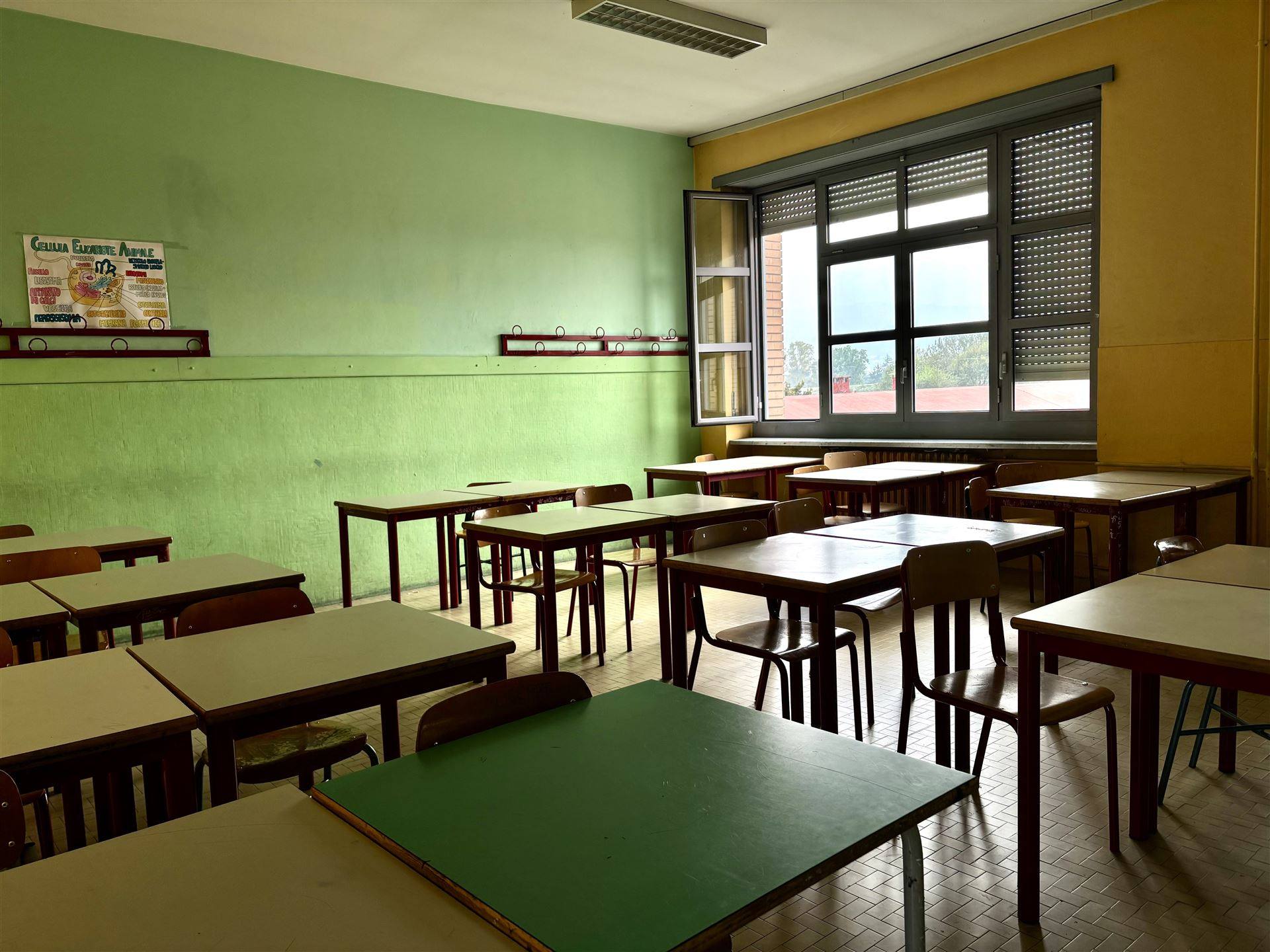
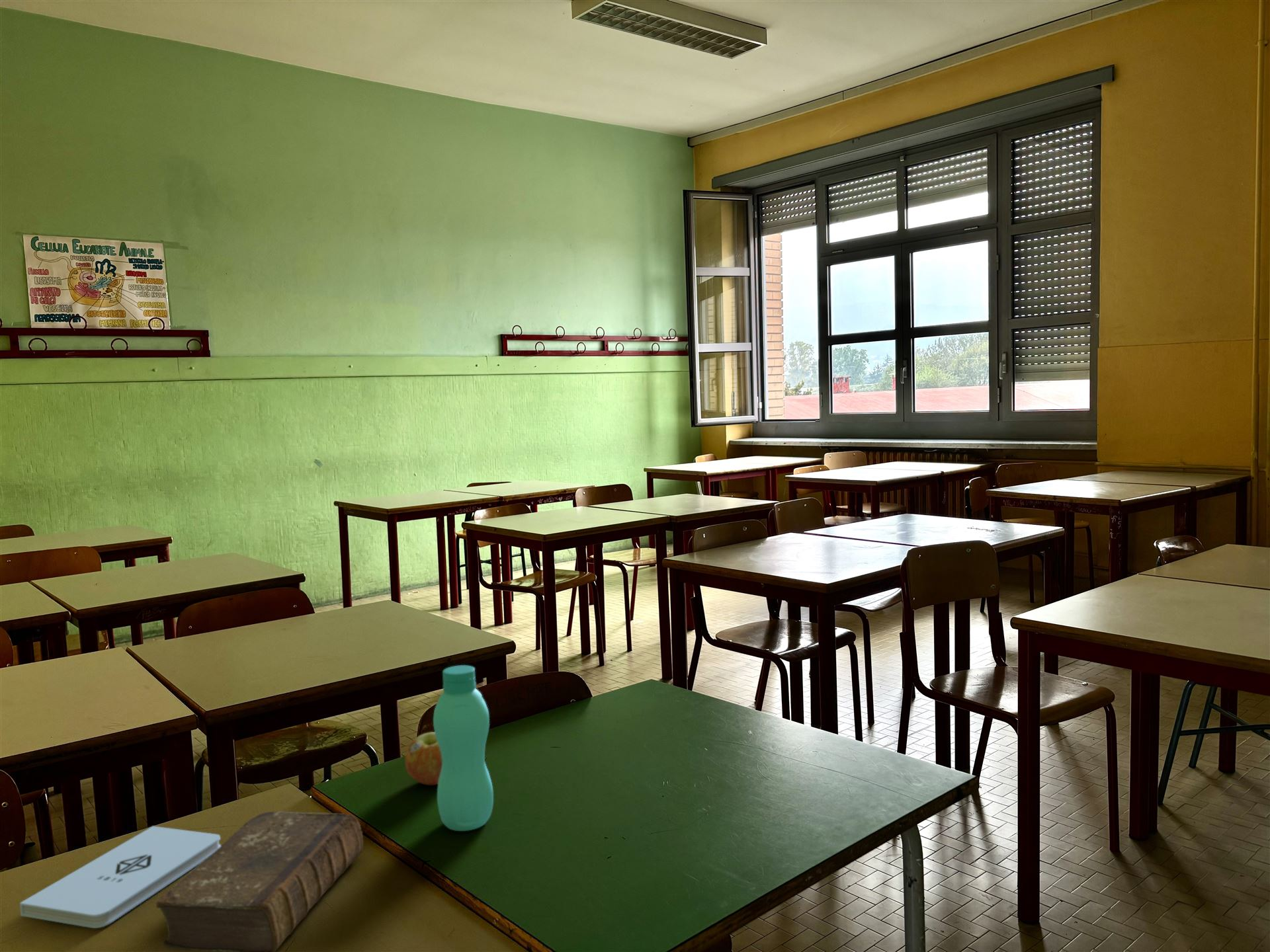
+ bottle [433,664,494,832]
+ notepad [19,826,222,929]
+ apple [404,731,443,786]
+ book [155,811,364,952]
